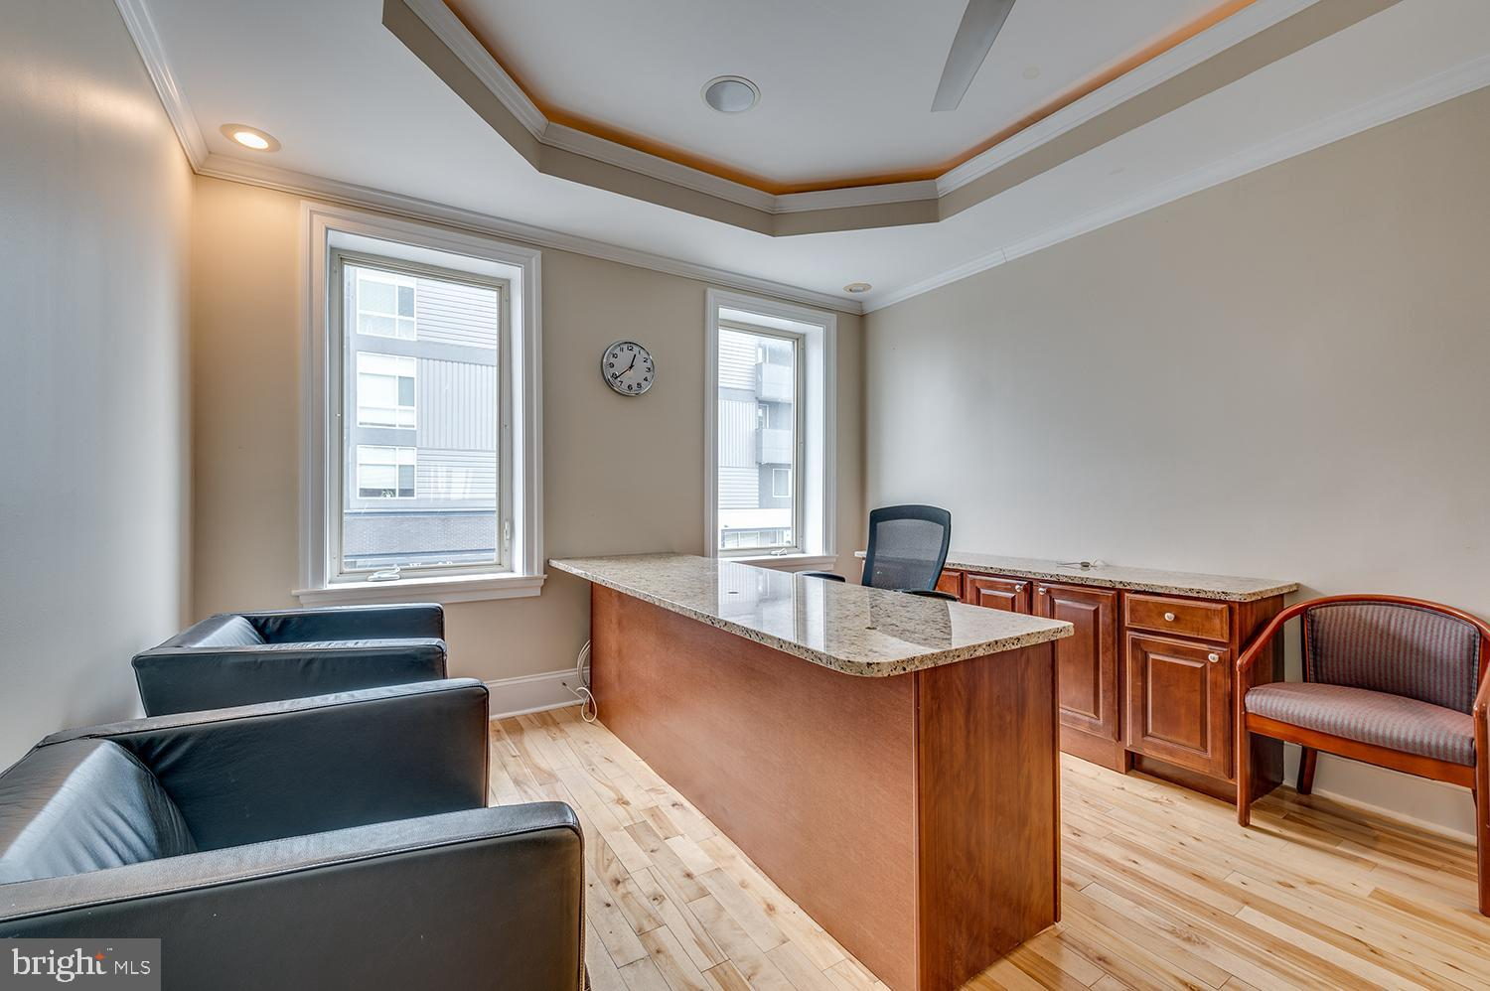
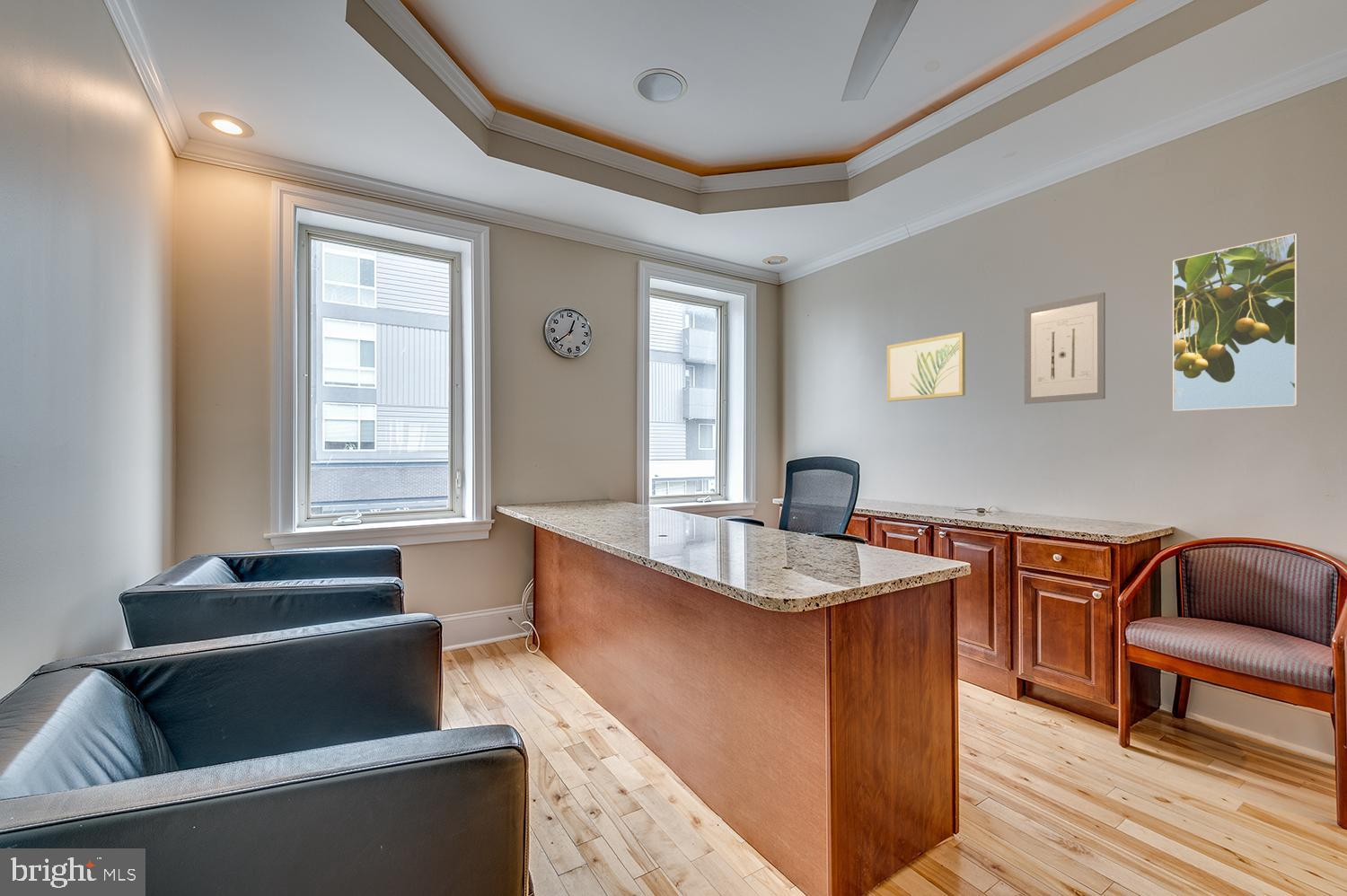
+ wall art [886,331,966,402]
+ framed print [1172,233,1299,412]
+ wall art [1024,292,1106,405]
